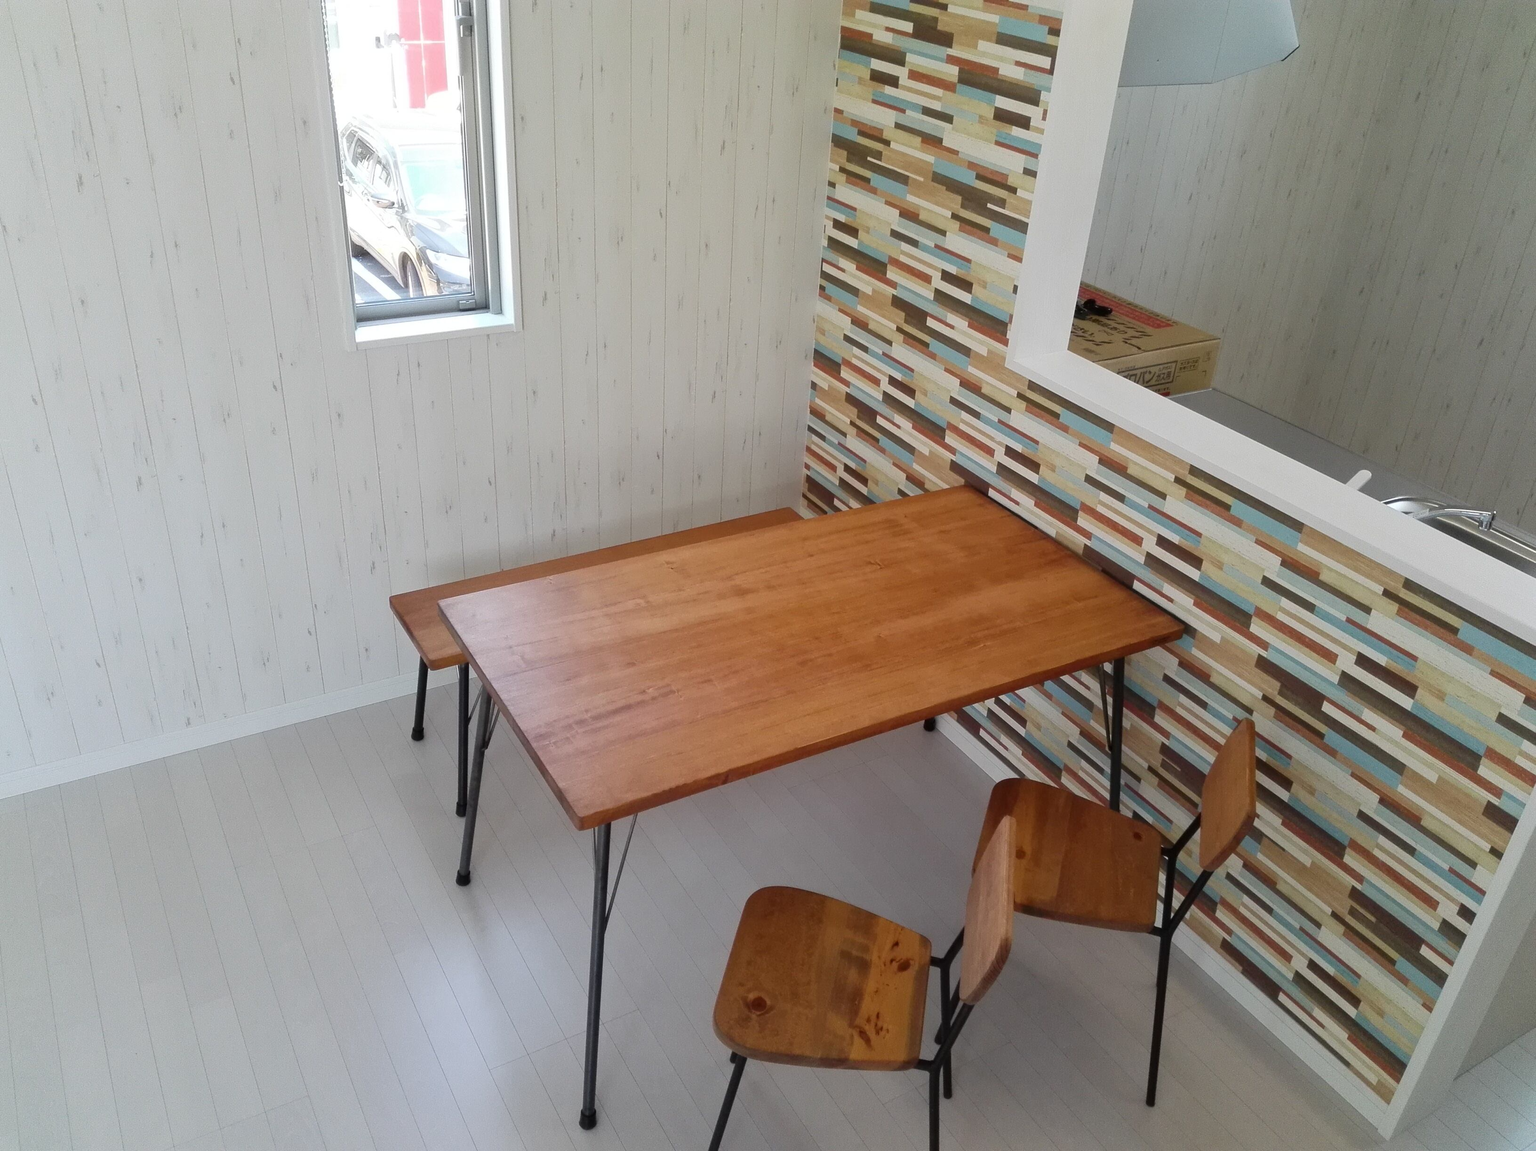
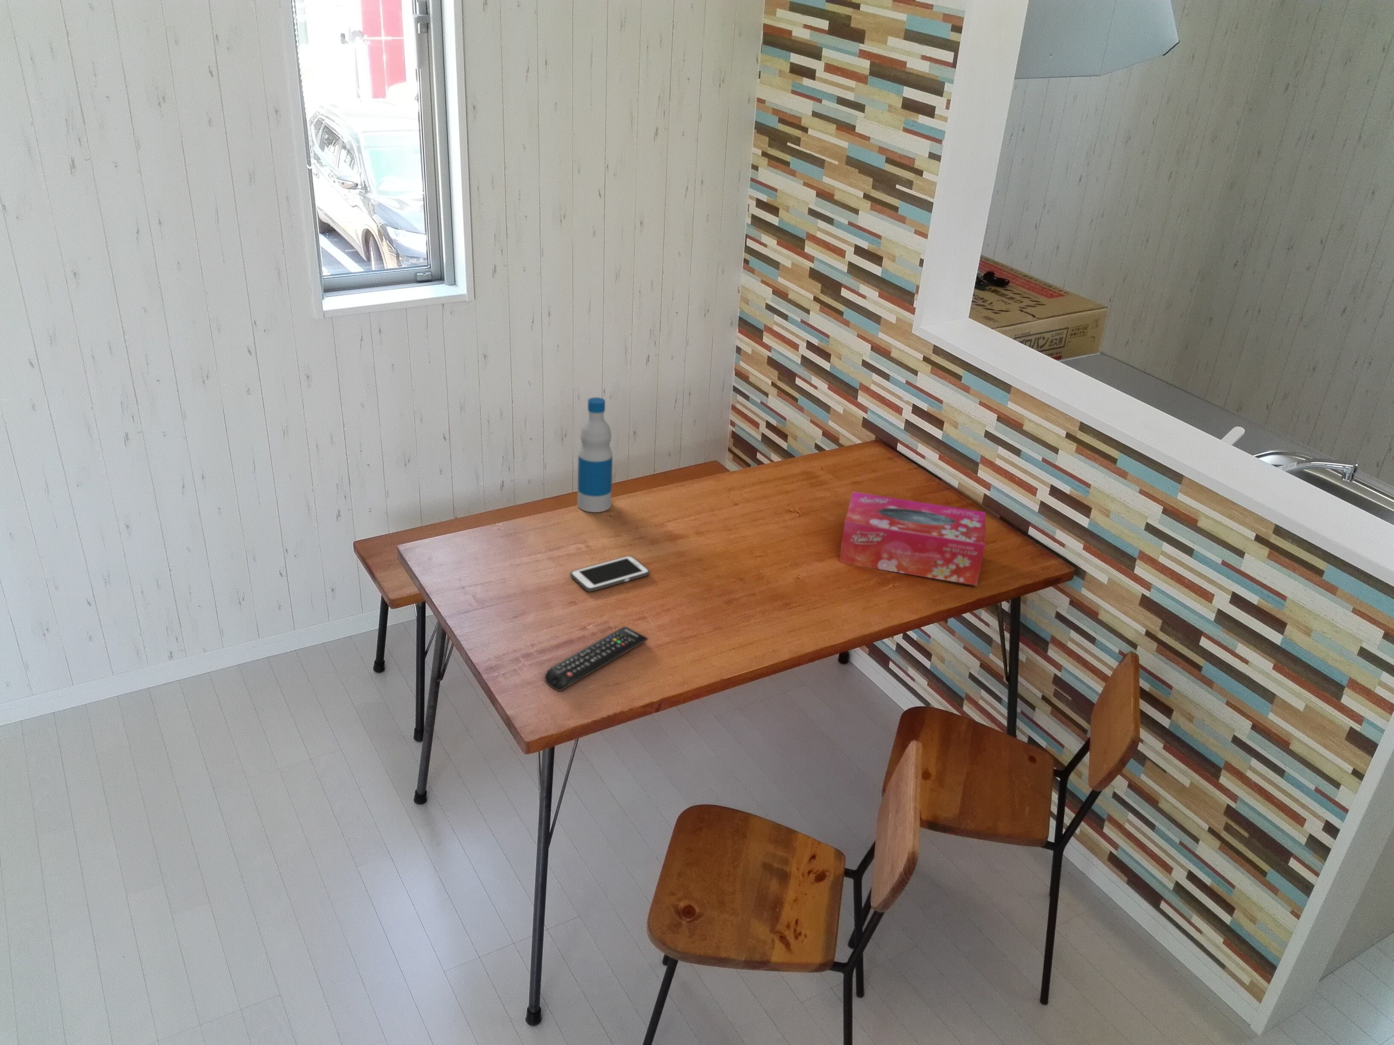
+ tissue box [839,492,986,586]
+ remote control [544,626,649,692]
+ bottle [577,397,612,513]
+ cell phone [570,555,650,592]
